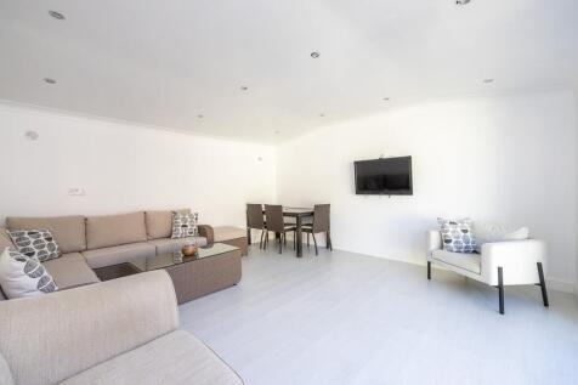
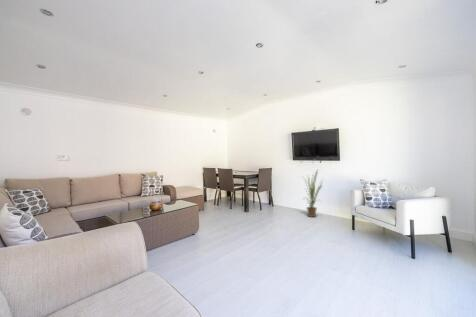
+ house plant [300,169,326,218]
